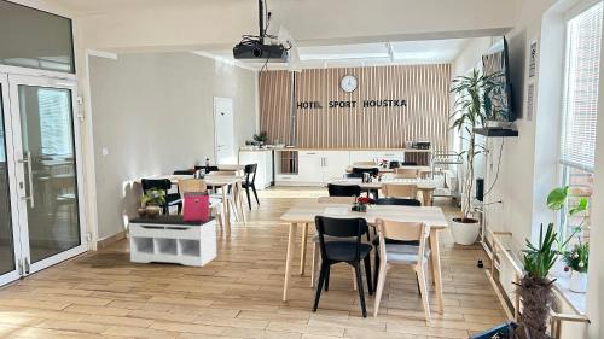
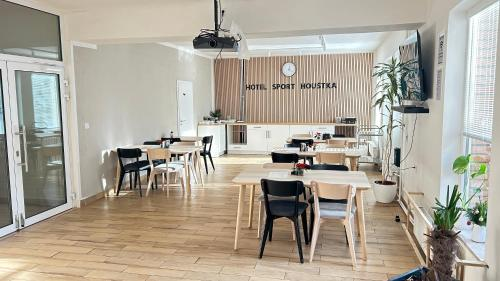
- potted plant [137,187,167,217]
- bench [128,214,217,268]
- storage bin [182,191,210,221]
